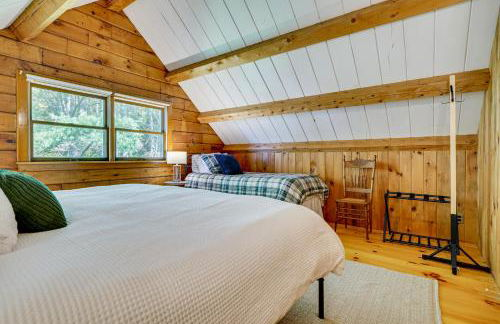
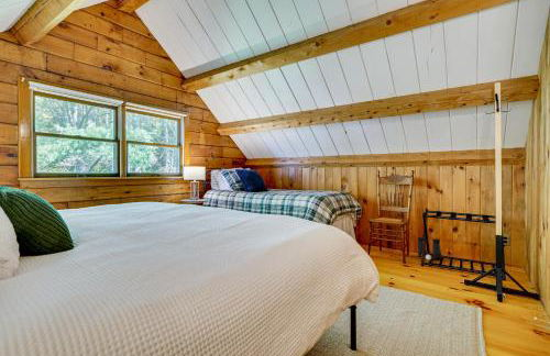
+ boots [417,236,443,262]
